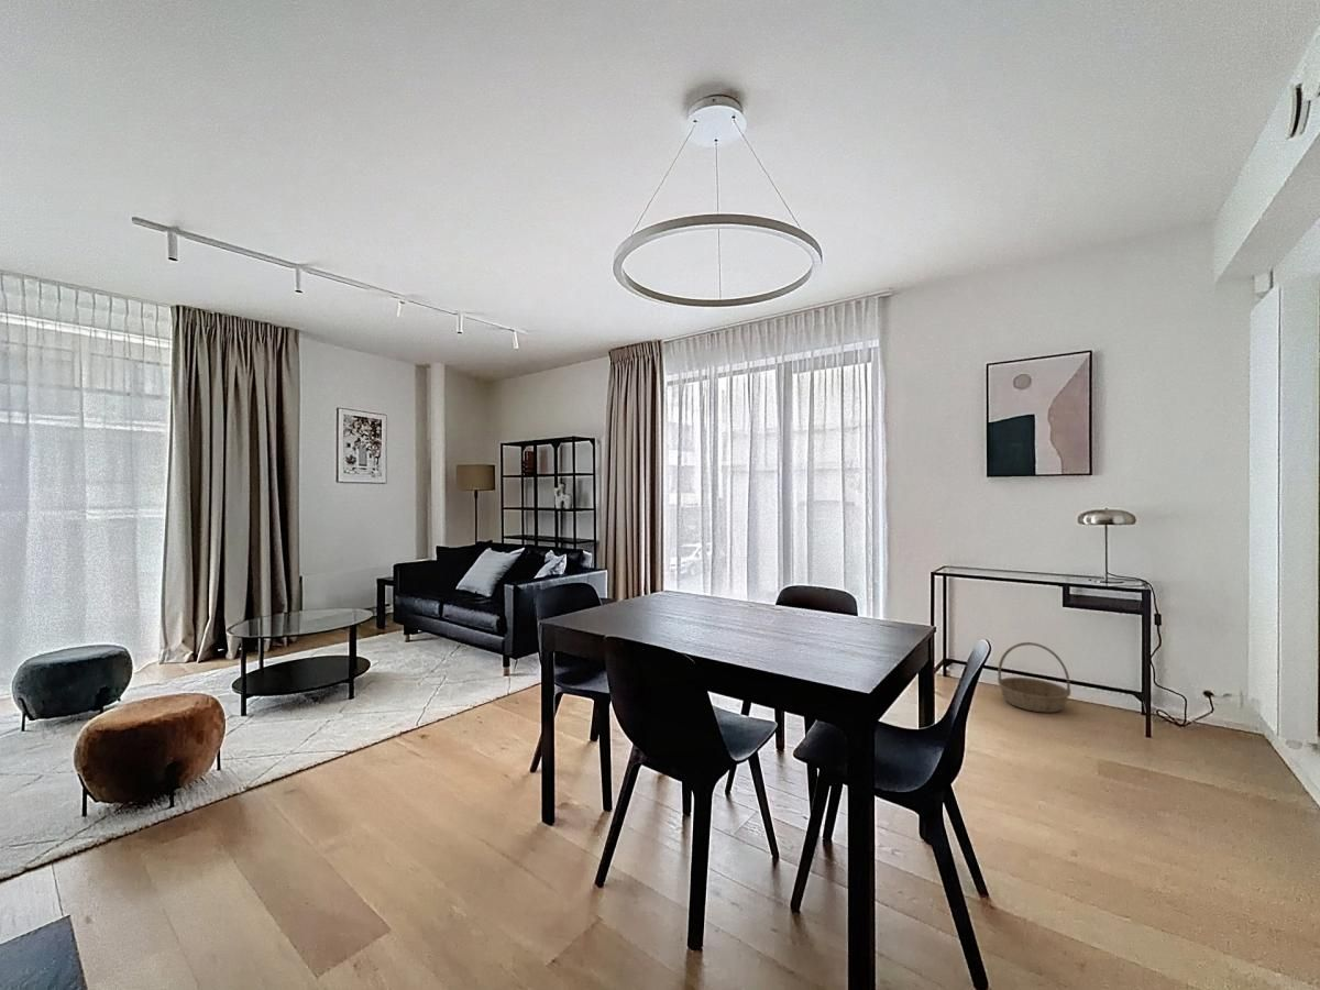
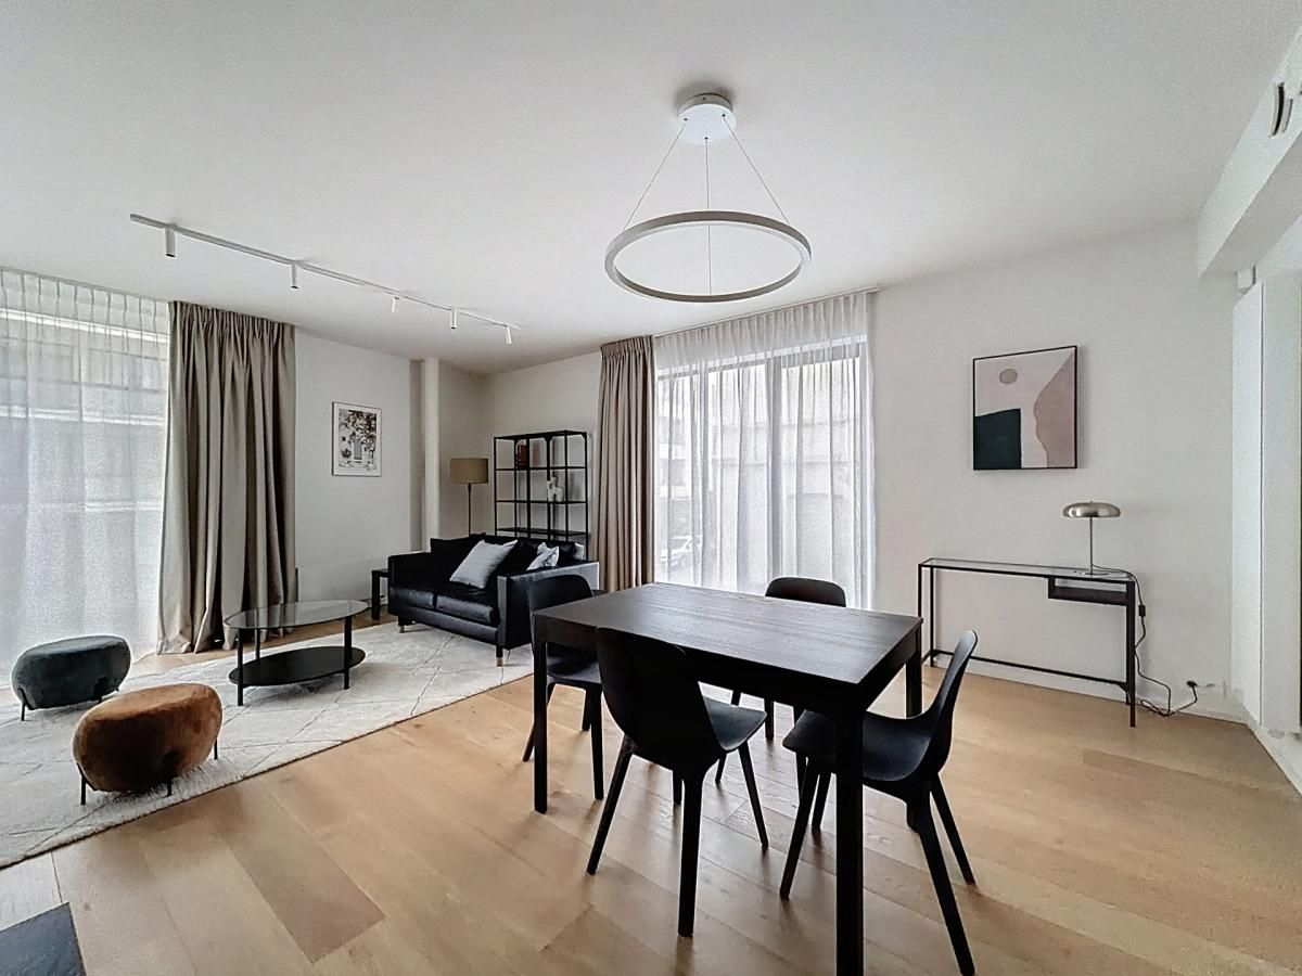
- basket [997,641,1071,714]
